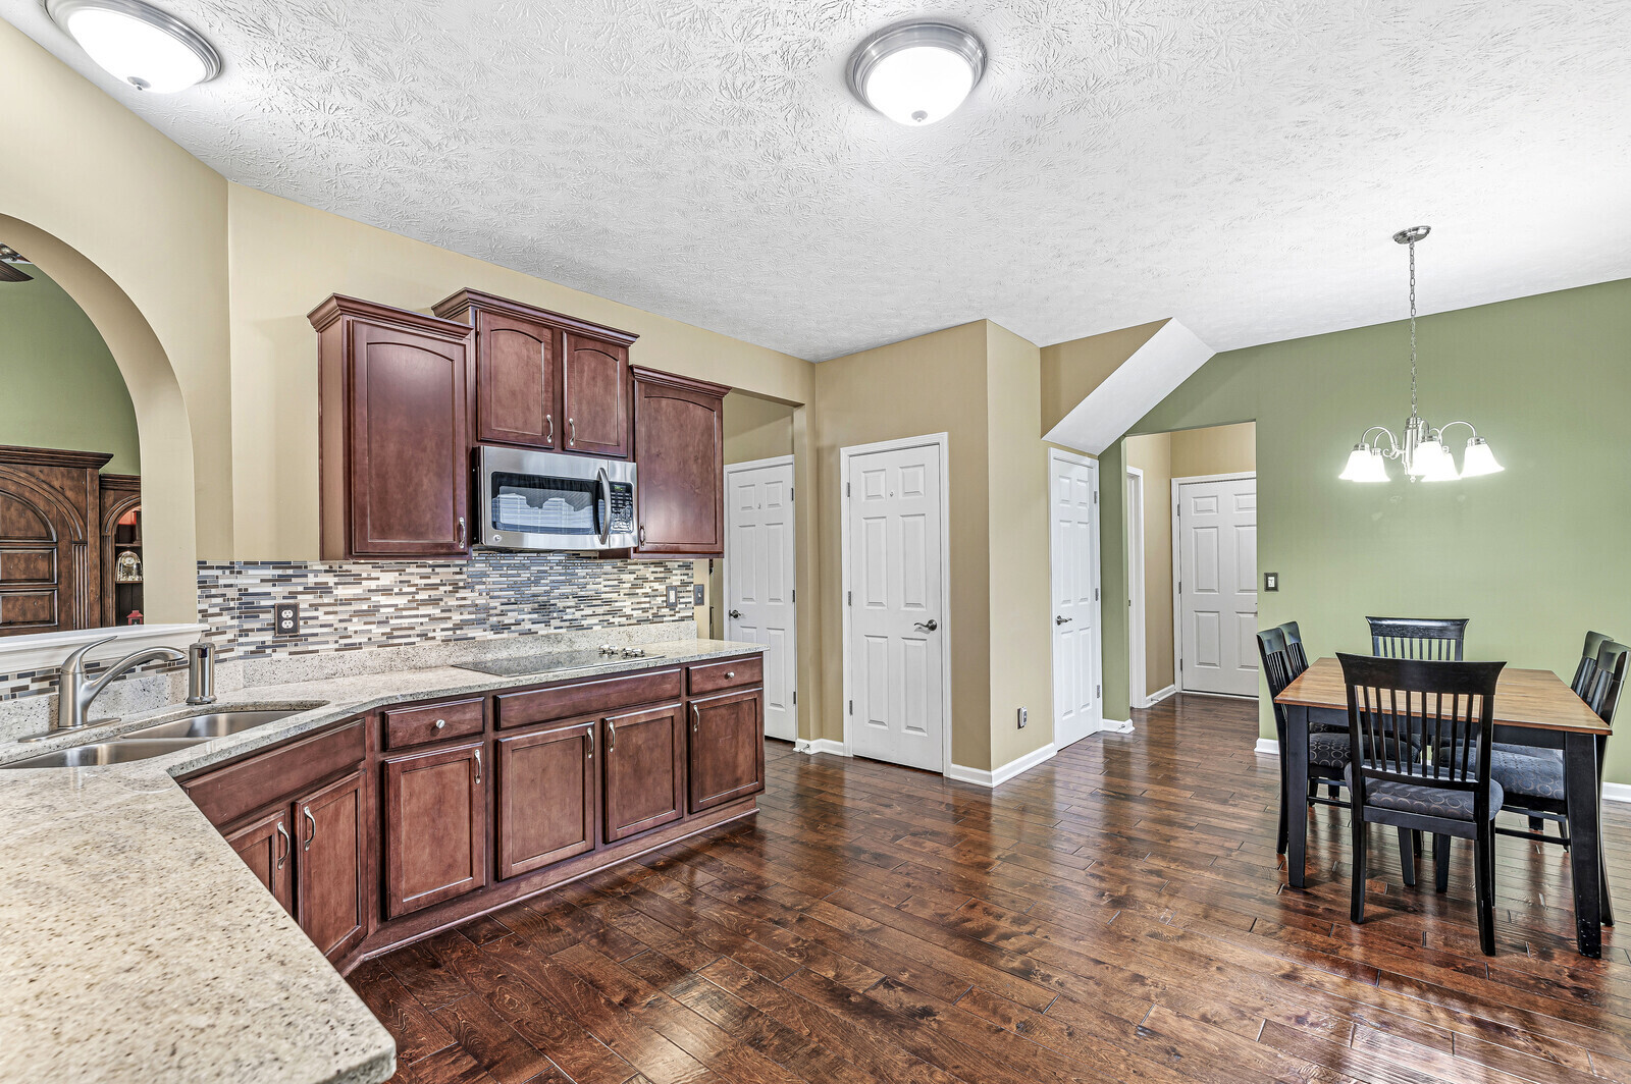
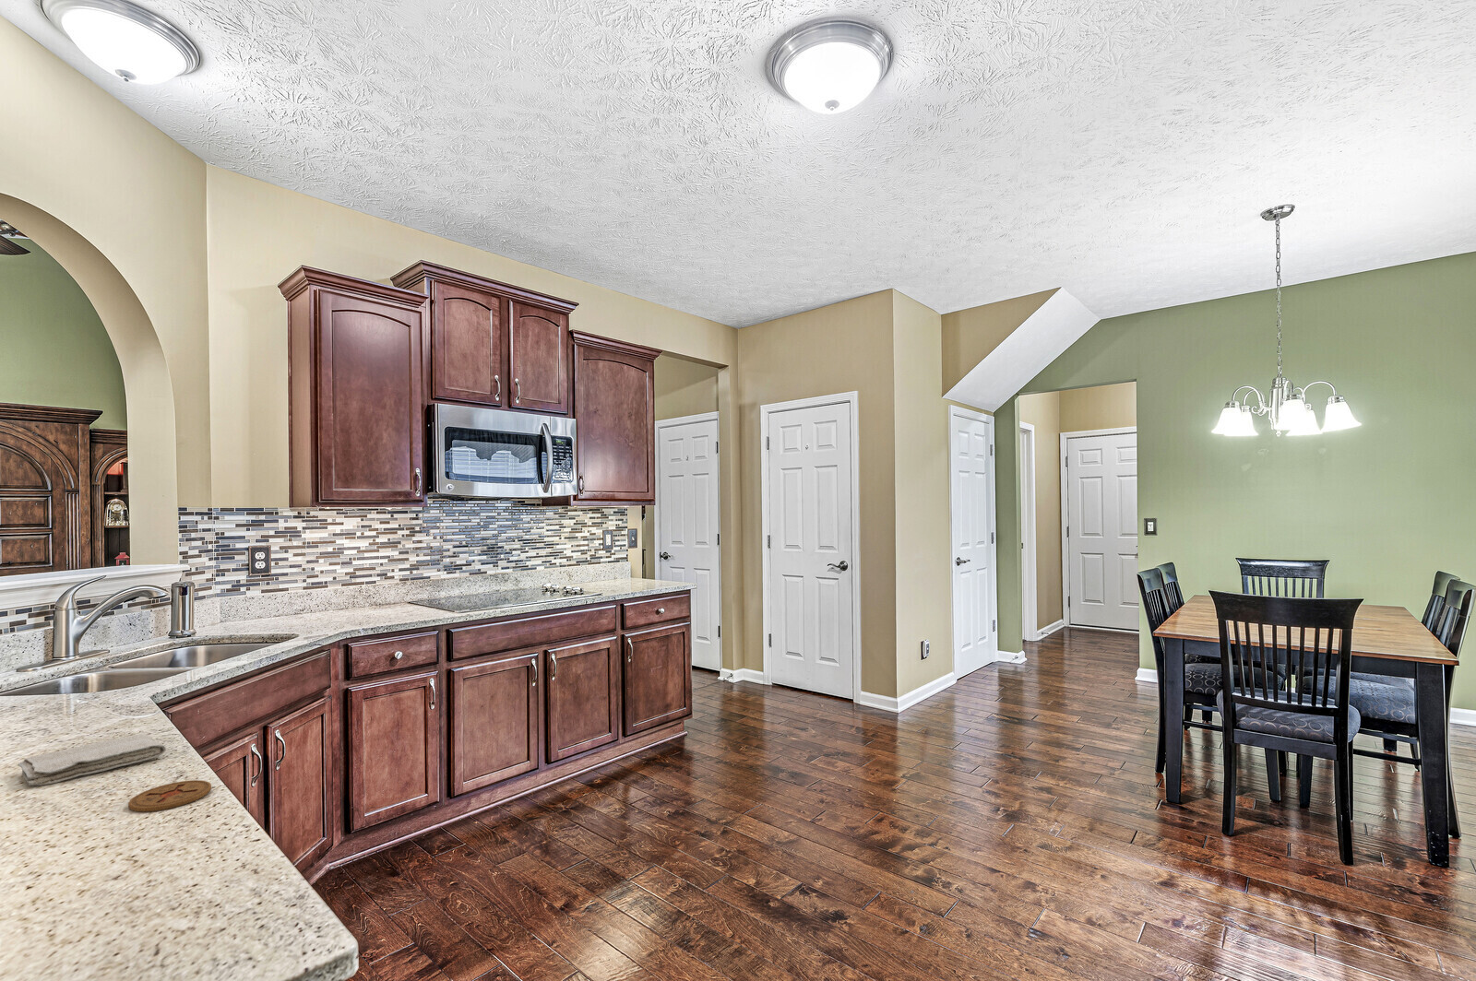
+ coaster [127,780,212,812]
+ washcloth [16,732,166,786]
